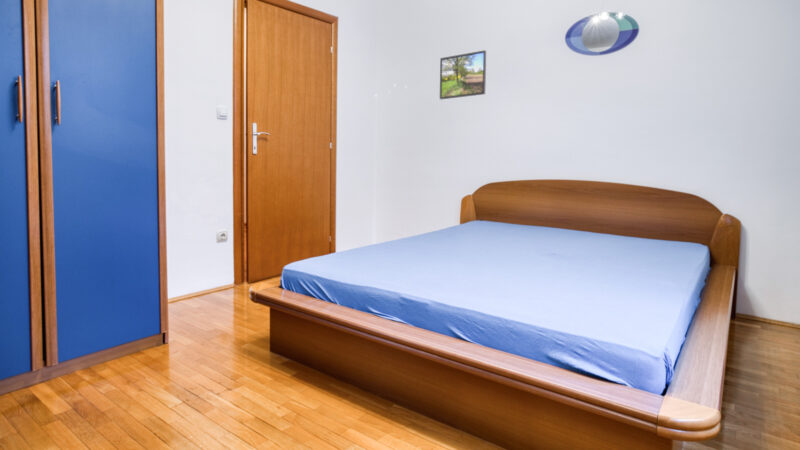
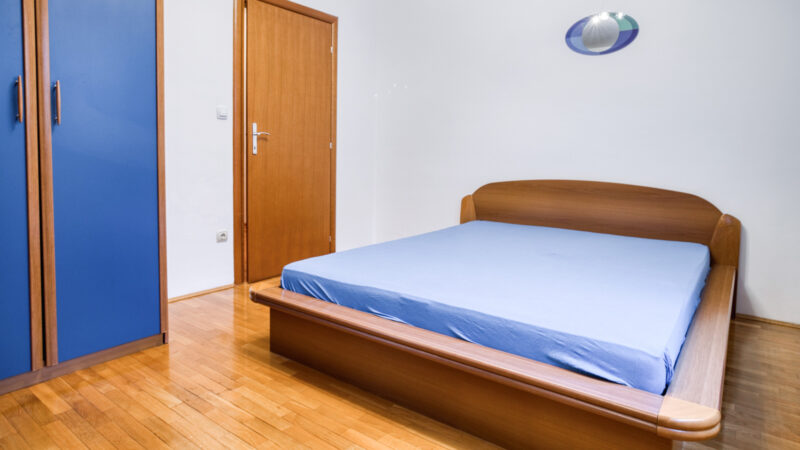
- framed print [439,49,487,100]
